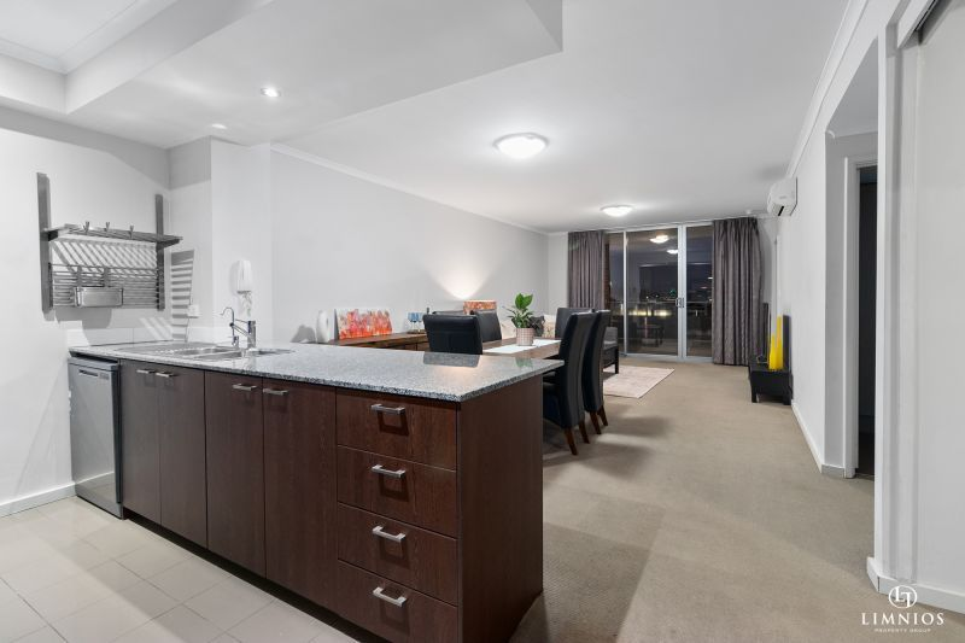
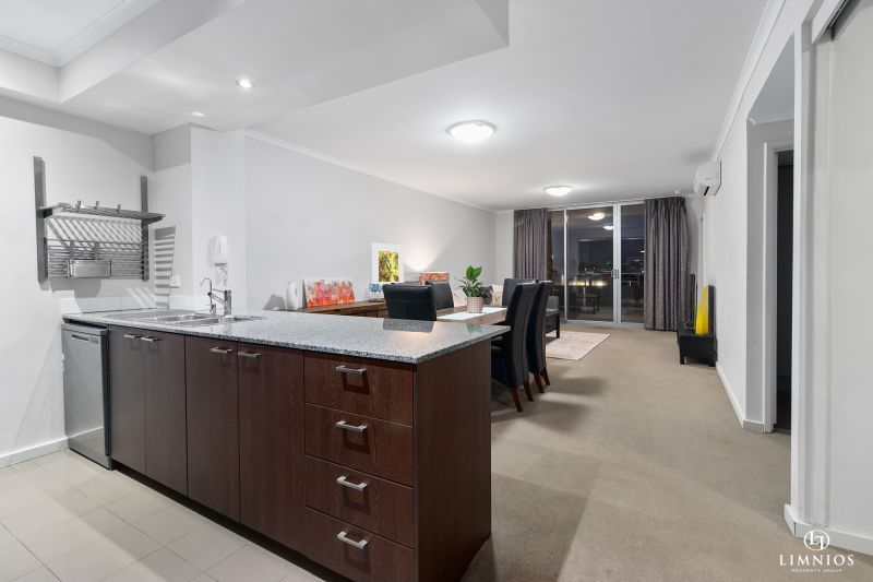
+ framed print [371,241,405,286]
